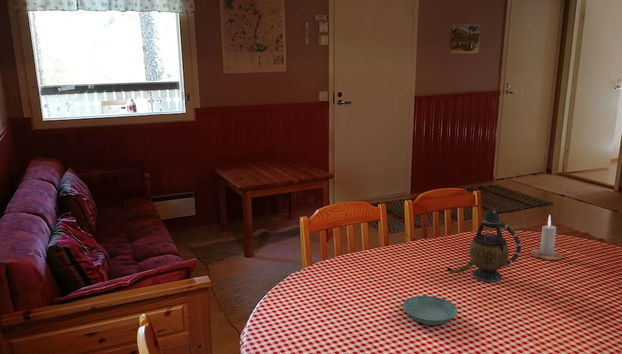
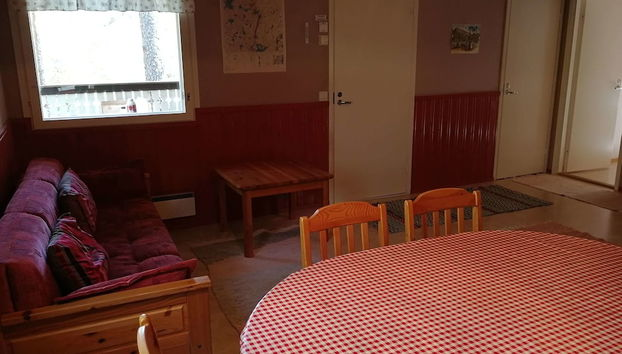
- candle [530,214,563,261]
- saucer [402,295,458,326]
- teapot [446,207,522,283]
